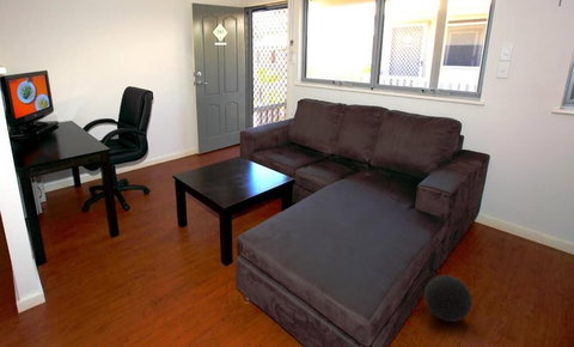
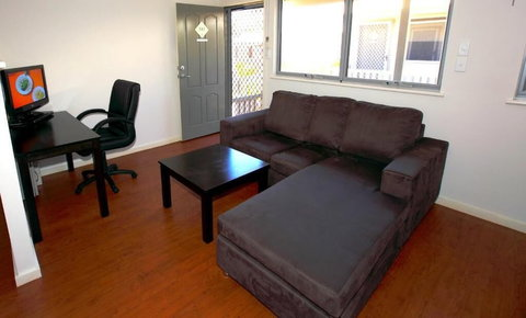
- ball [423,274,474,323]
